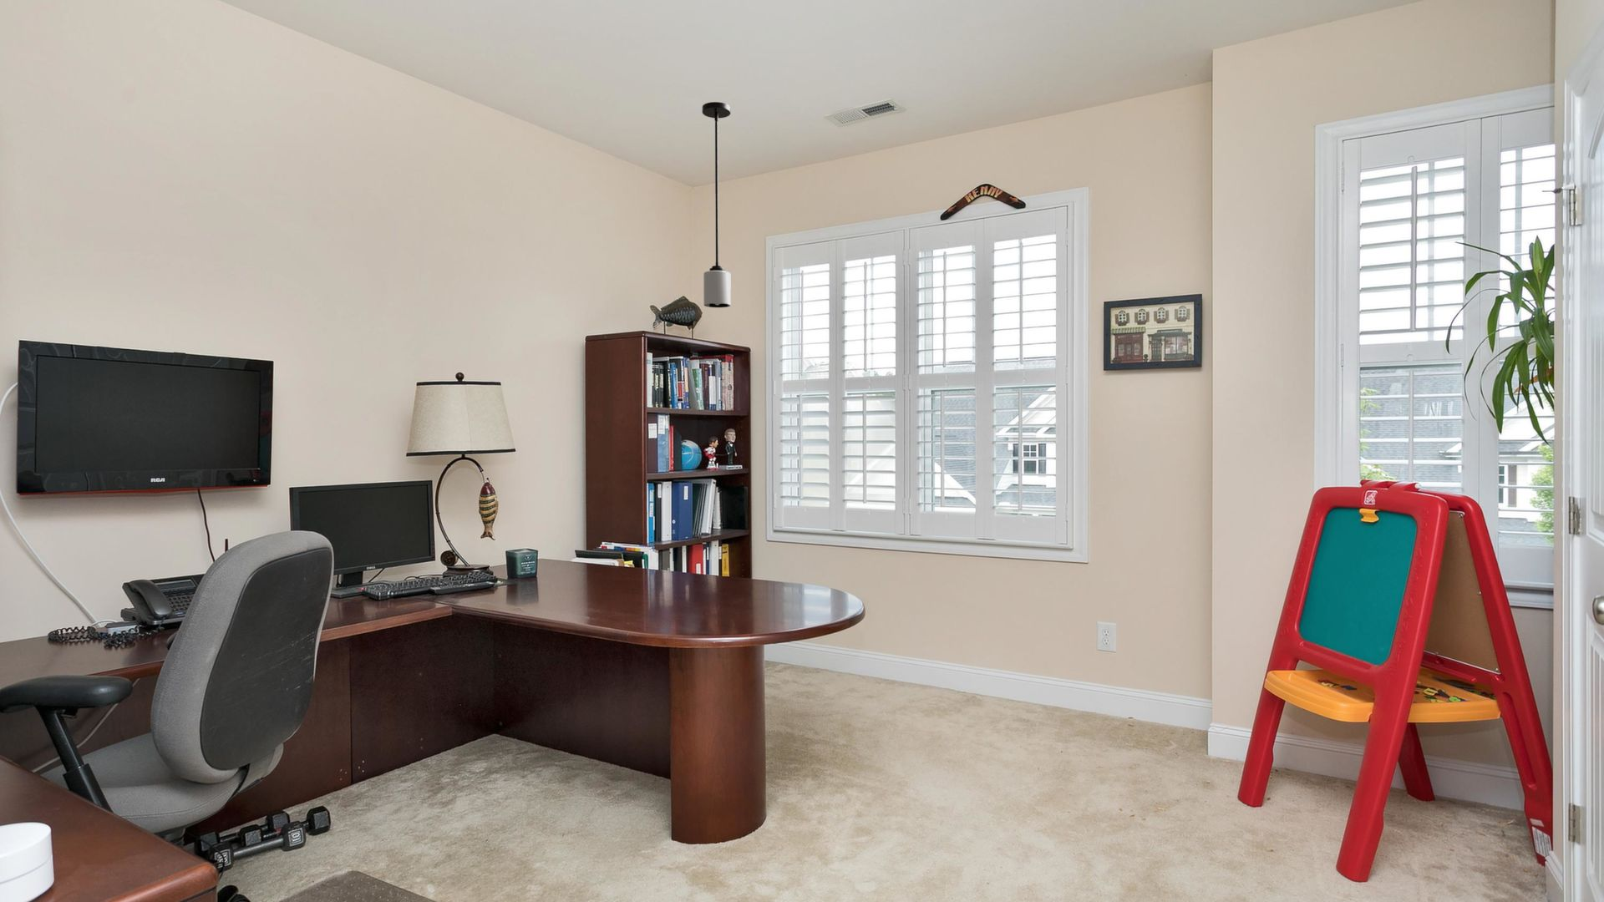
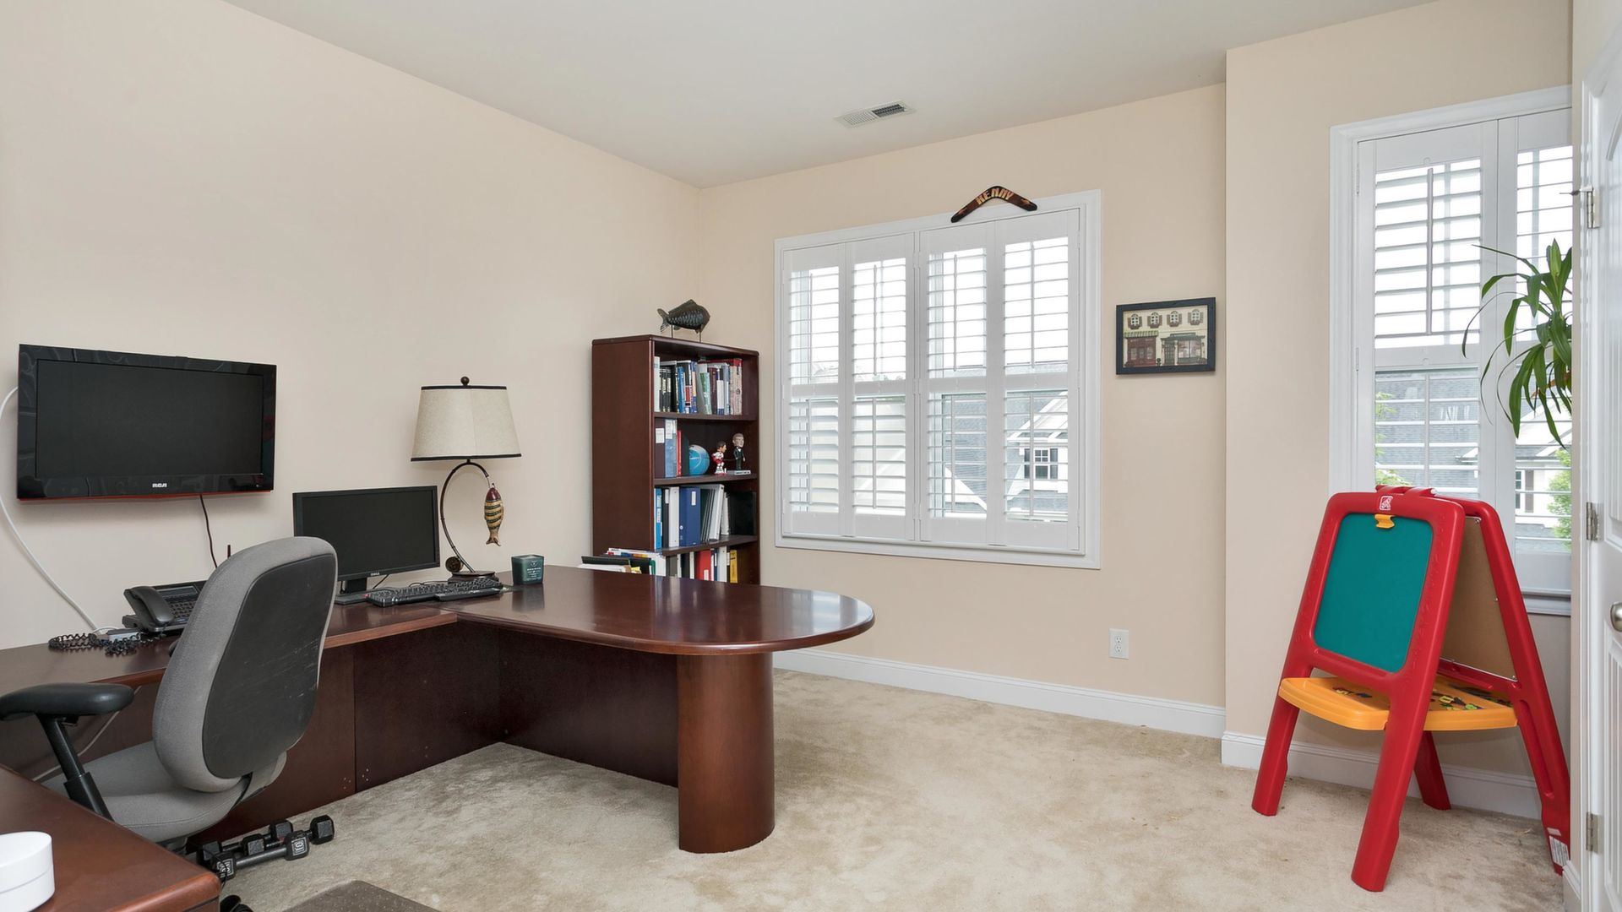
- light fixture [702,101,731,308]
